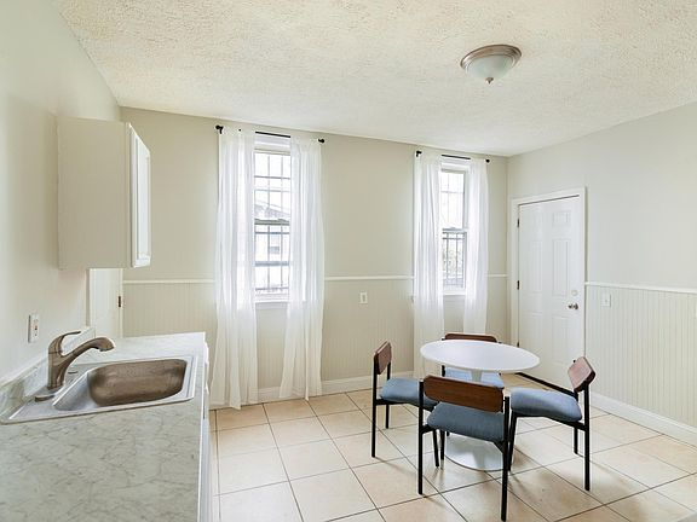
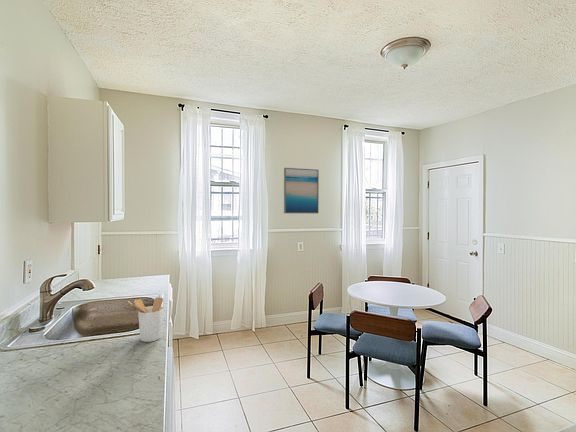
+ utensil holder [127,296,164,343]
+ wall art [283,167,320,214]
